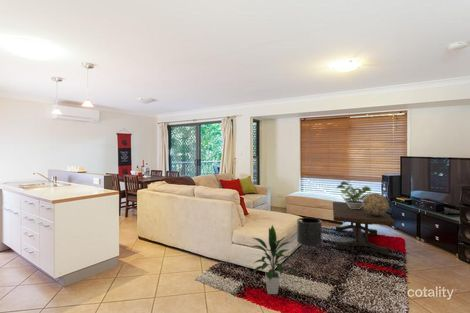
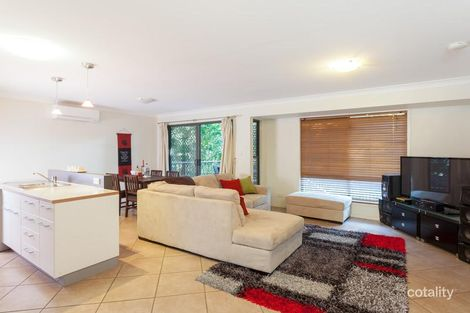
- indoor plant [249,224,301,295]
- coffee table [332,201,396,256]
- decorative sphere [362,192,390,217]
- potted plant [336,180,372,209]
- planter [296,217,323,260]
